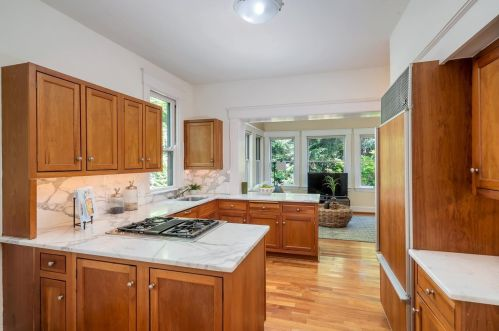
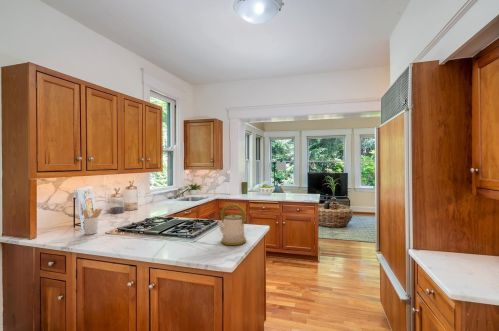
+ kettle [216,203,247,246]
+ utensil holder [81,208,103,236]
